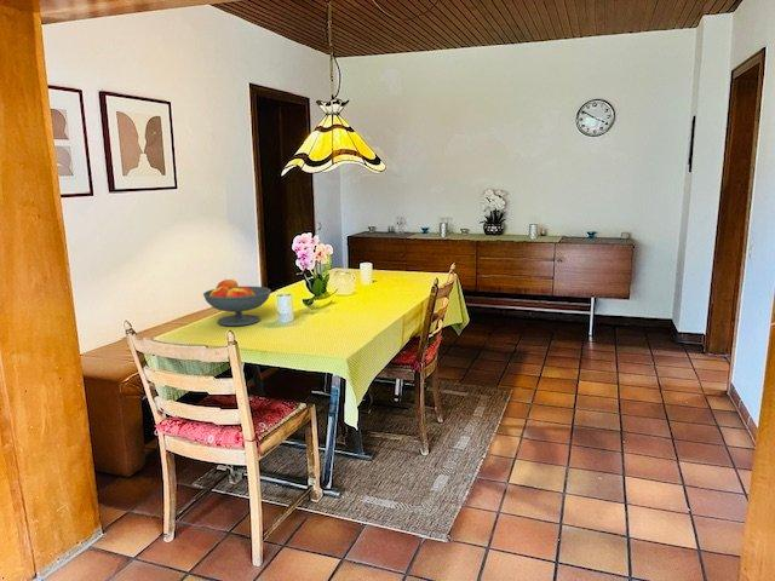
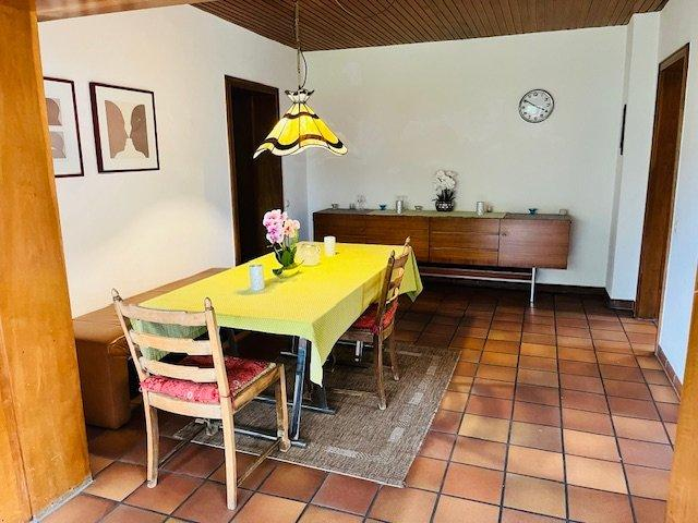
- fruit bowl [202,278,272,327]
